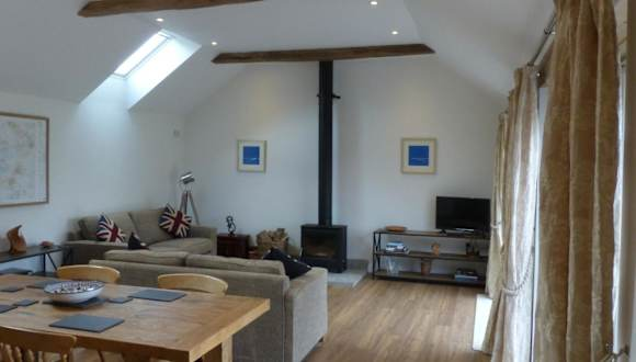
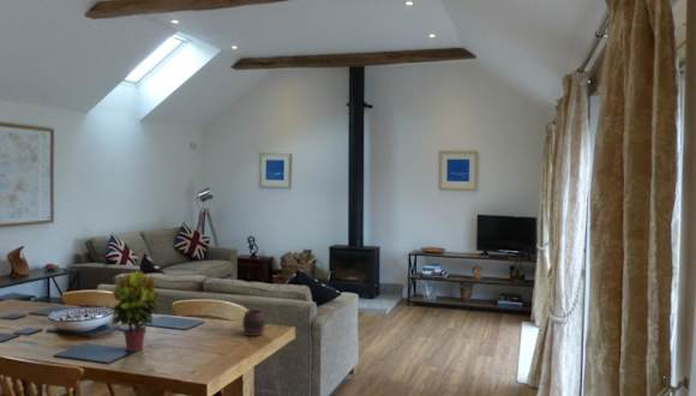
+ cup [241,308,266,337]
+ potted plant [109,269,163,353]
